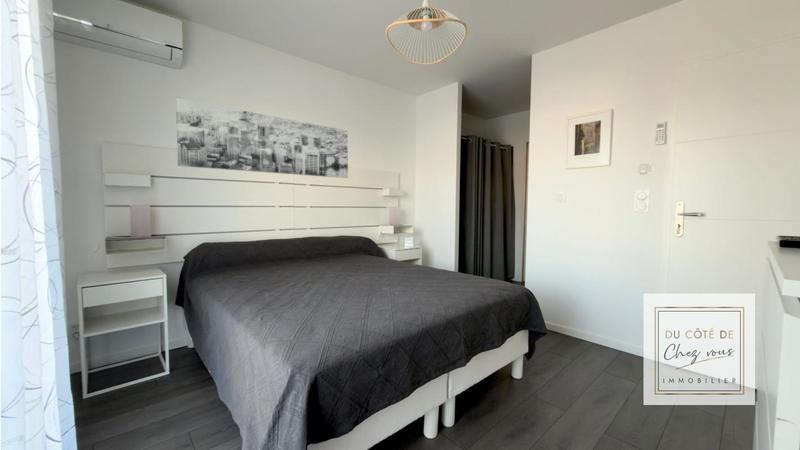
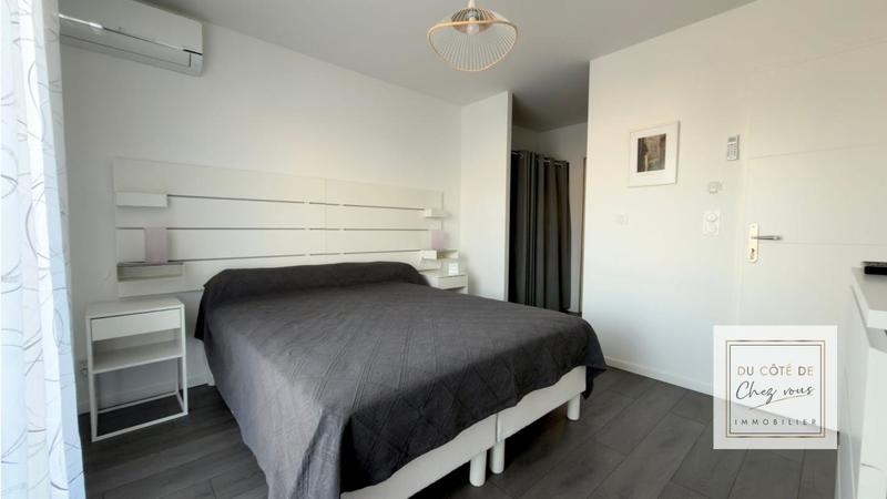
- wall art [175,97,349,179]
